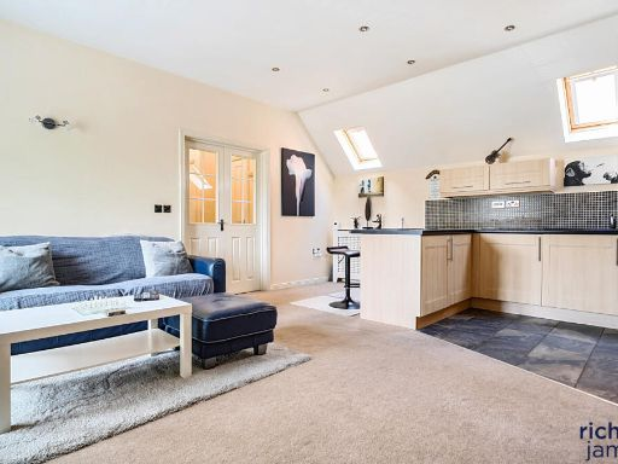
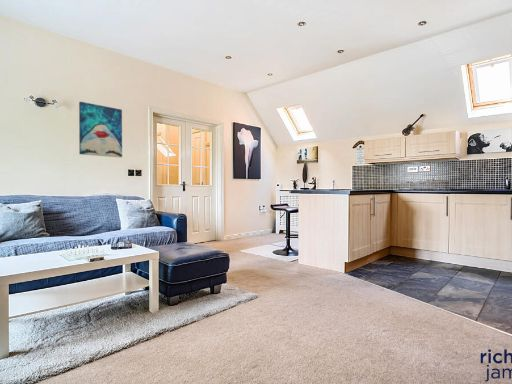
+ wall art [78,101,123,158]
